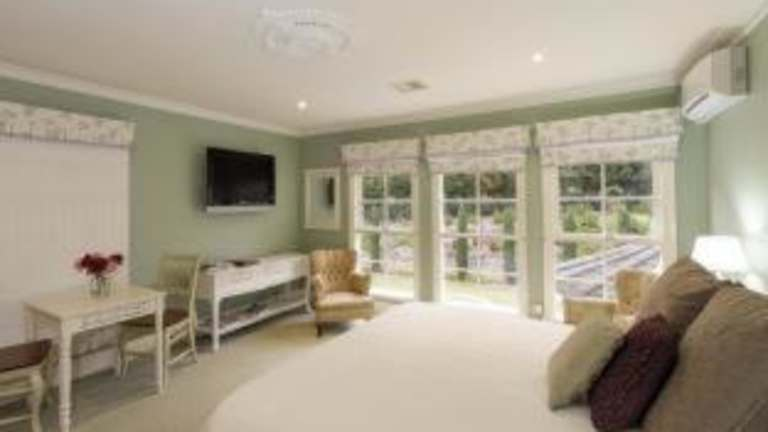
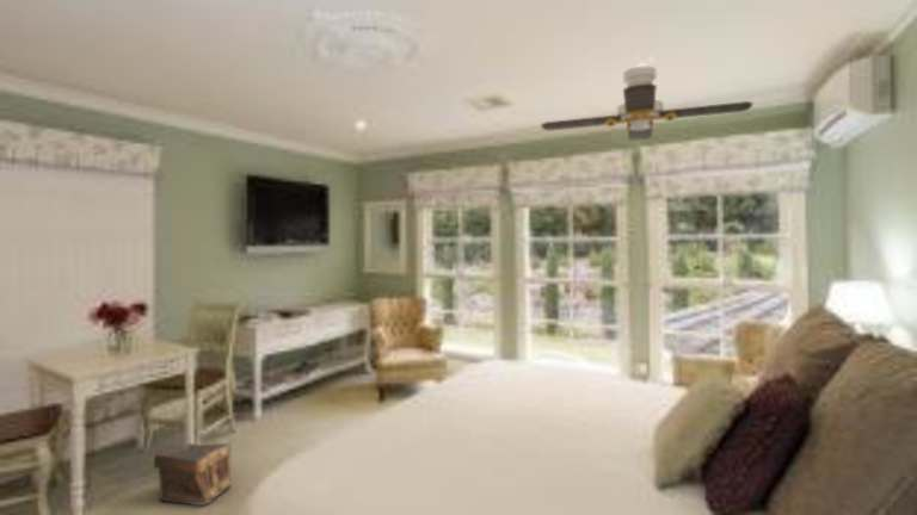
+ ceiling fan [540,66,753,142]
+ pouch [153,442,233,507]
